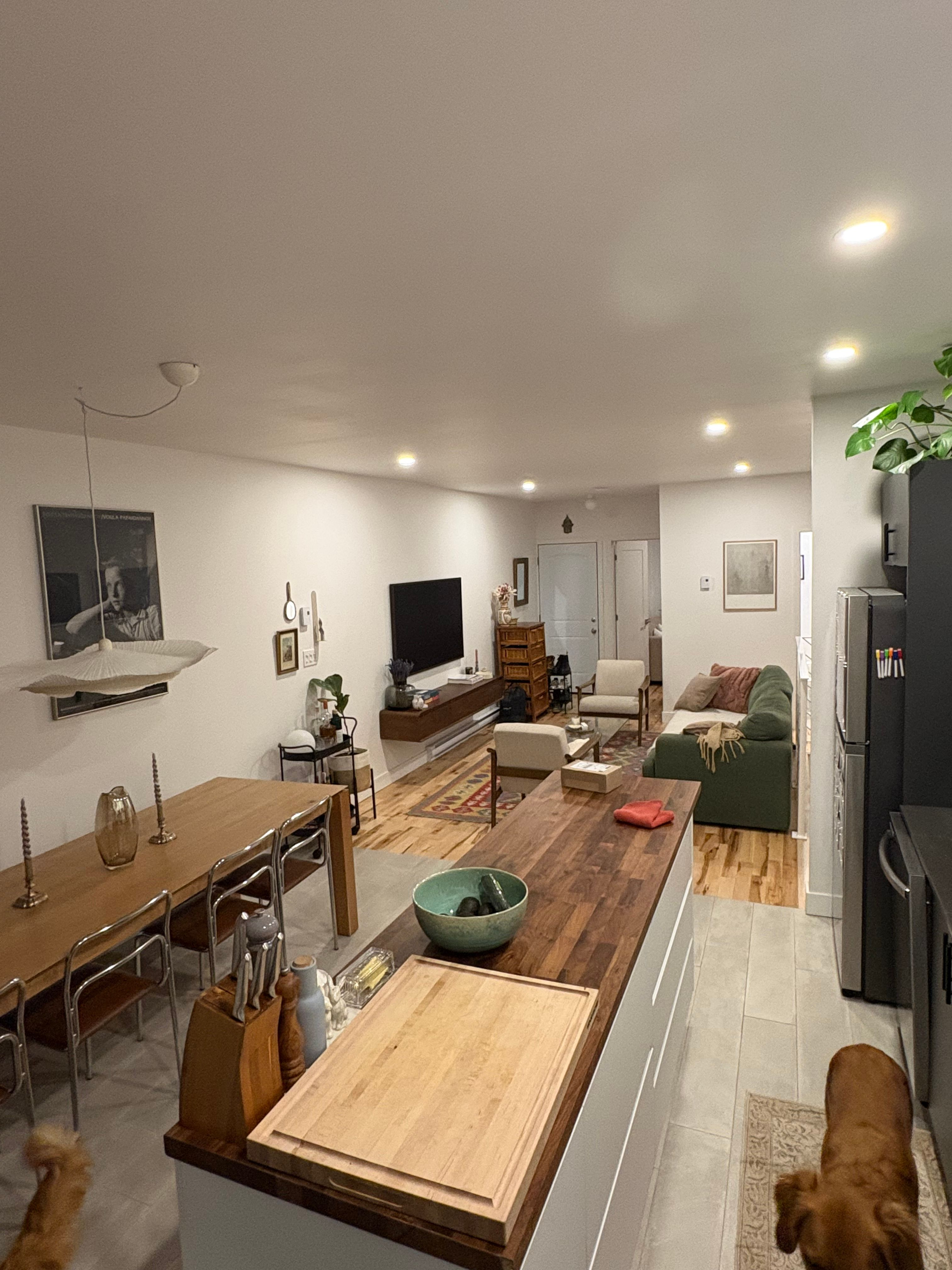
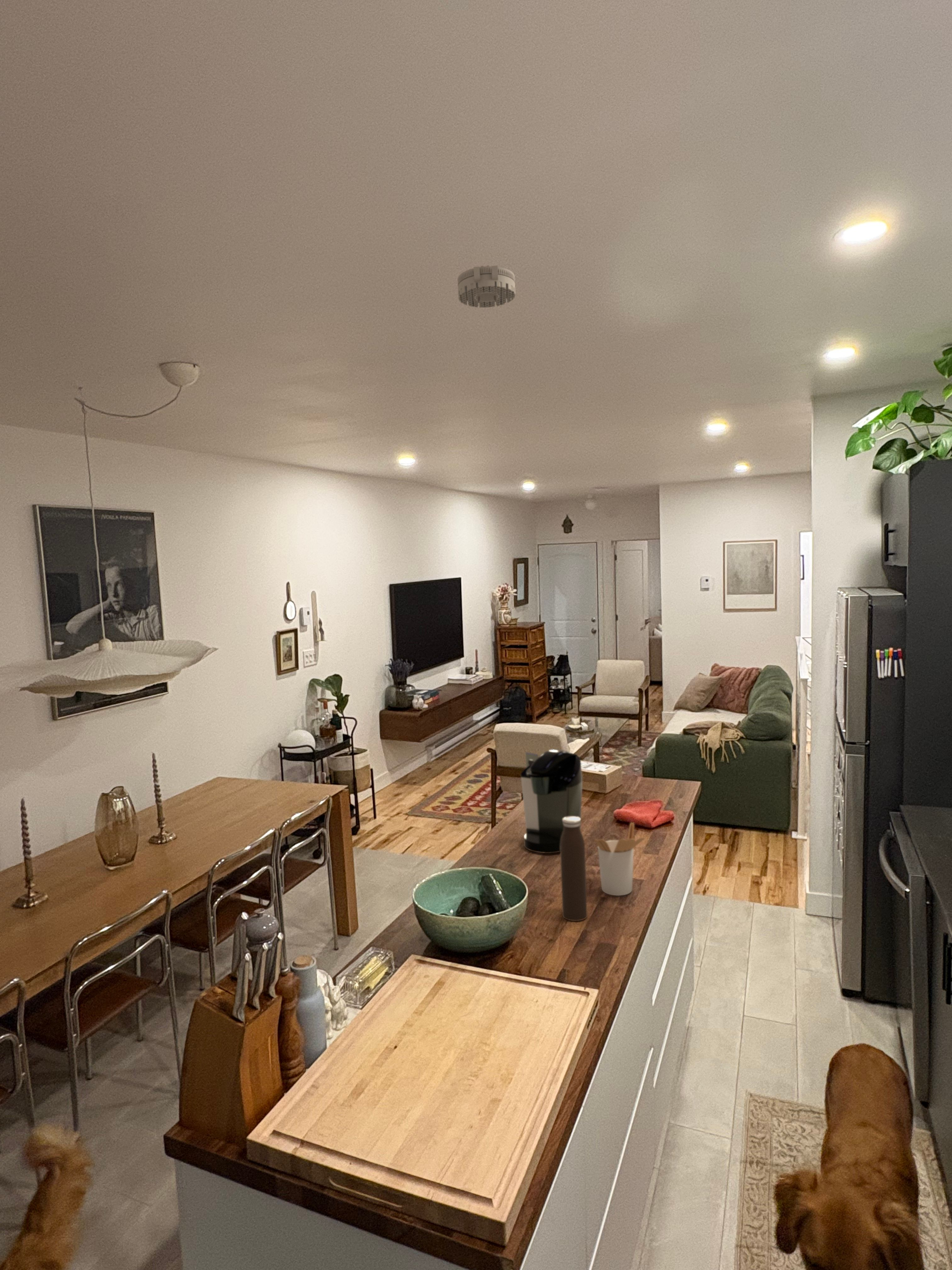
+ coffee maker [521,749,583,854]
+ smoke detector [457,265,516,308]
+ water bottle [560,816,588,921]
+ utensil holder [594,822,645,896]
